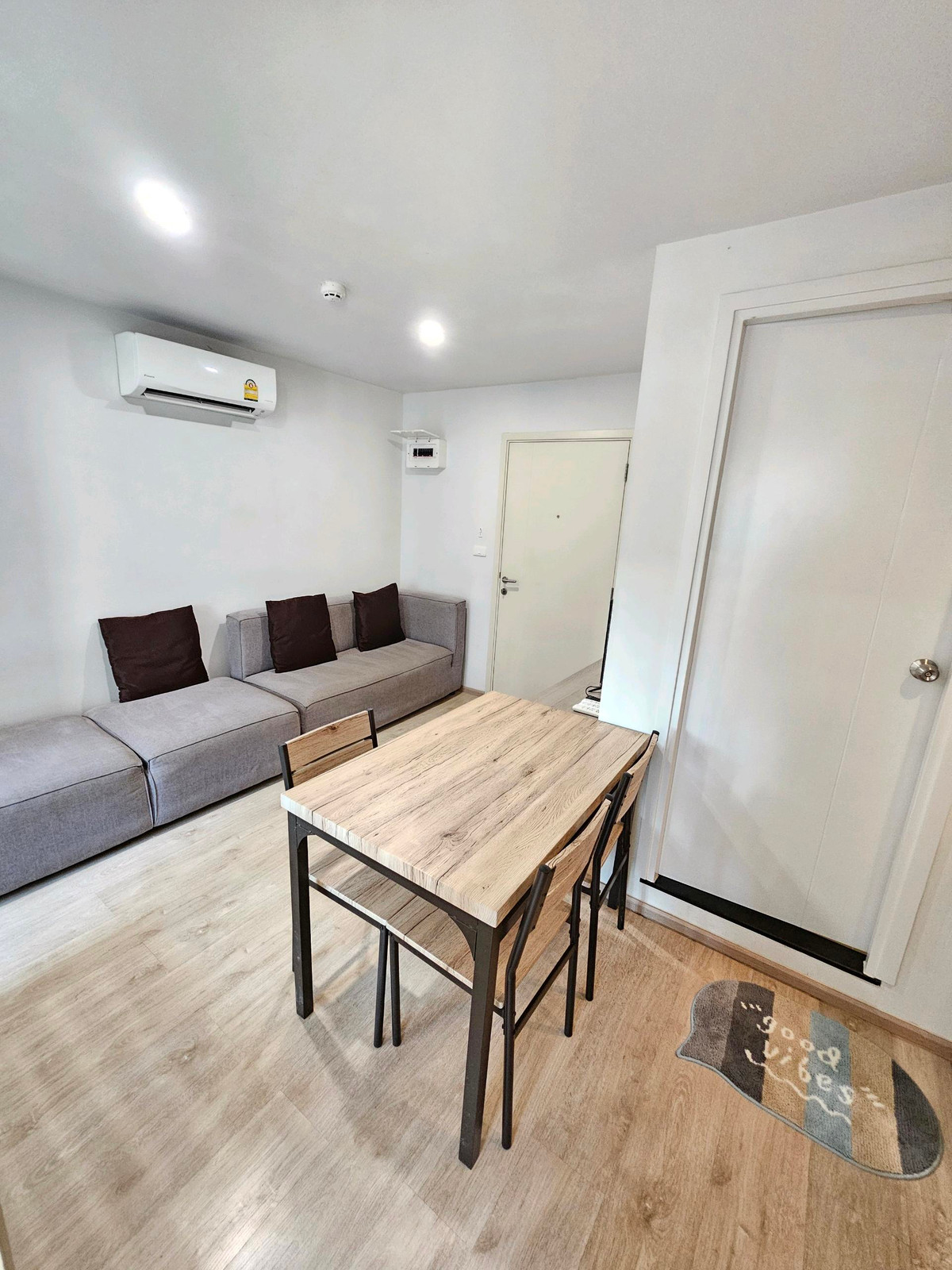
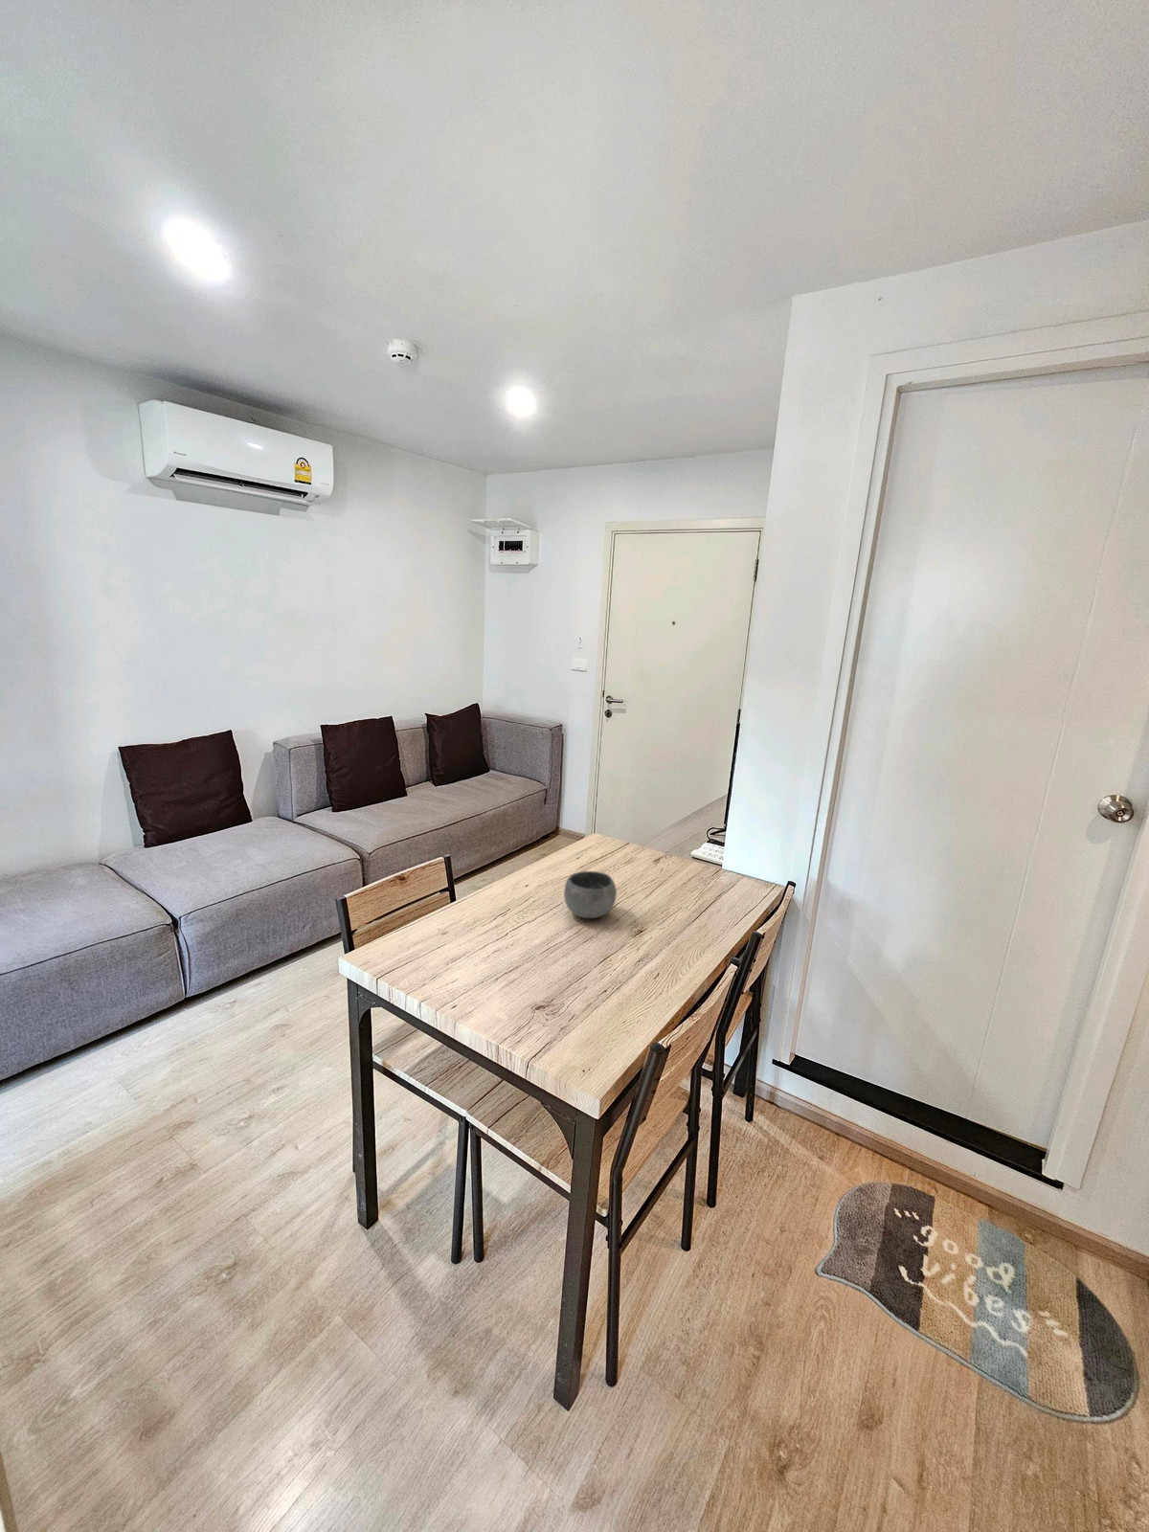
+ bowl [562,871,618,919]
